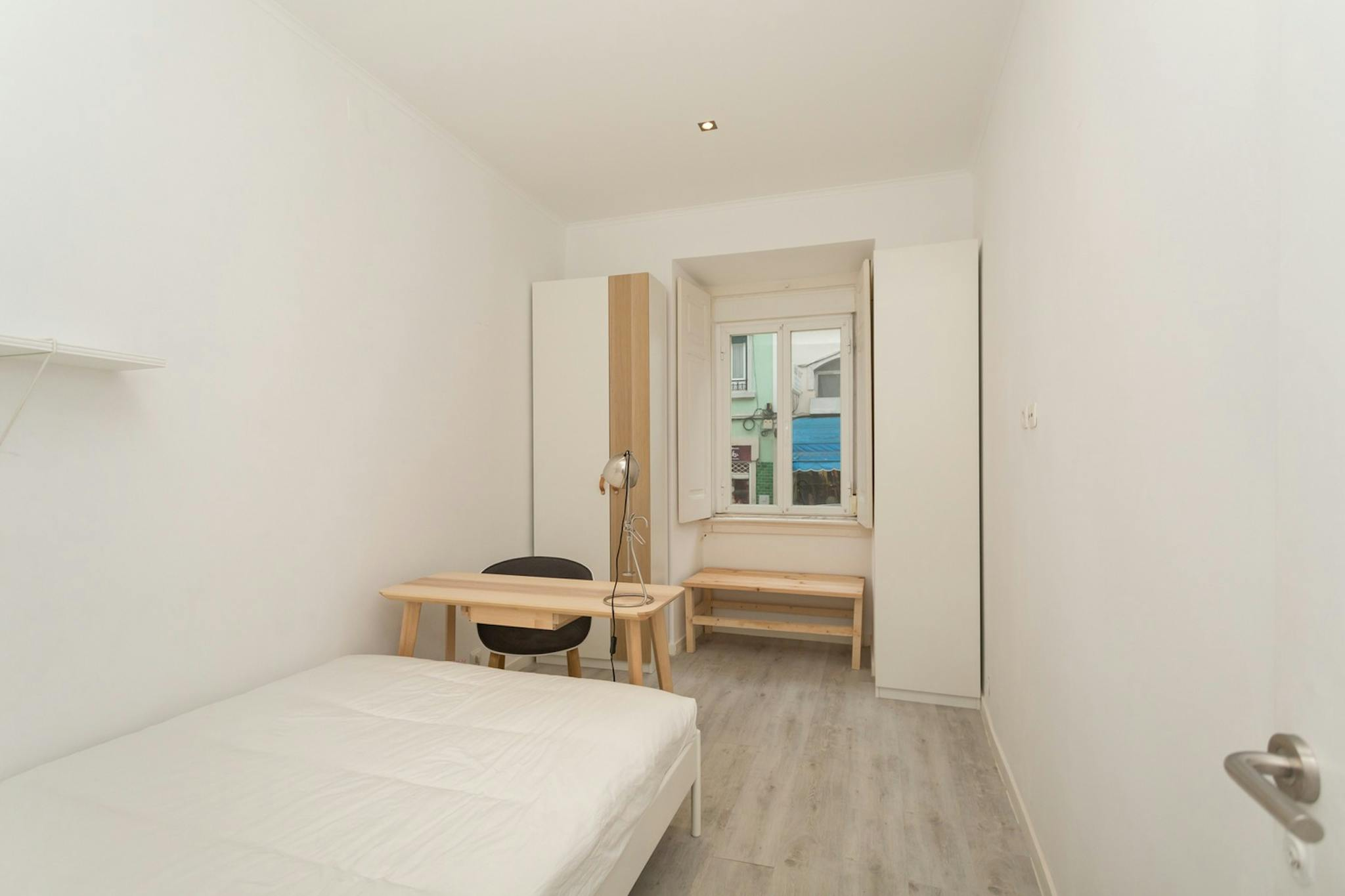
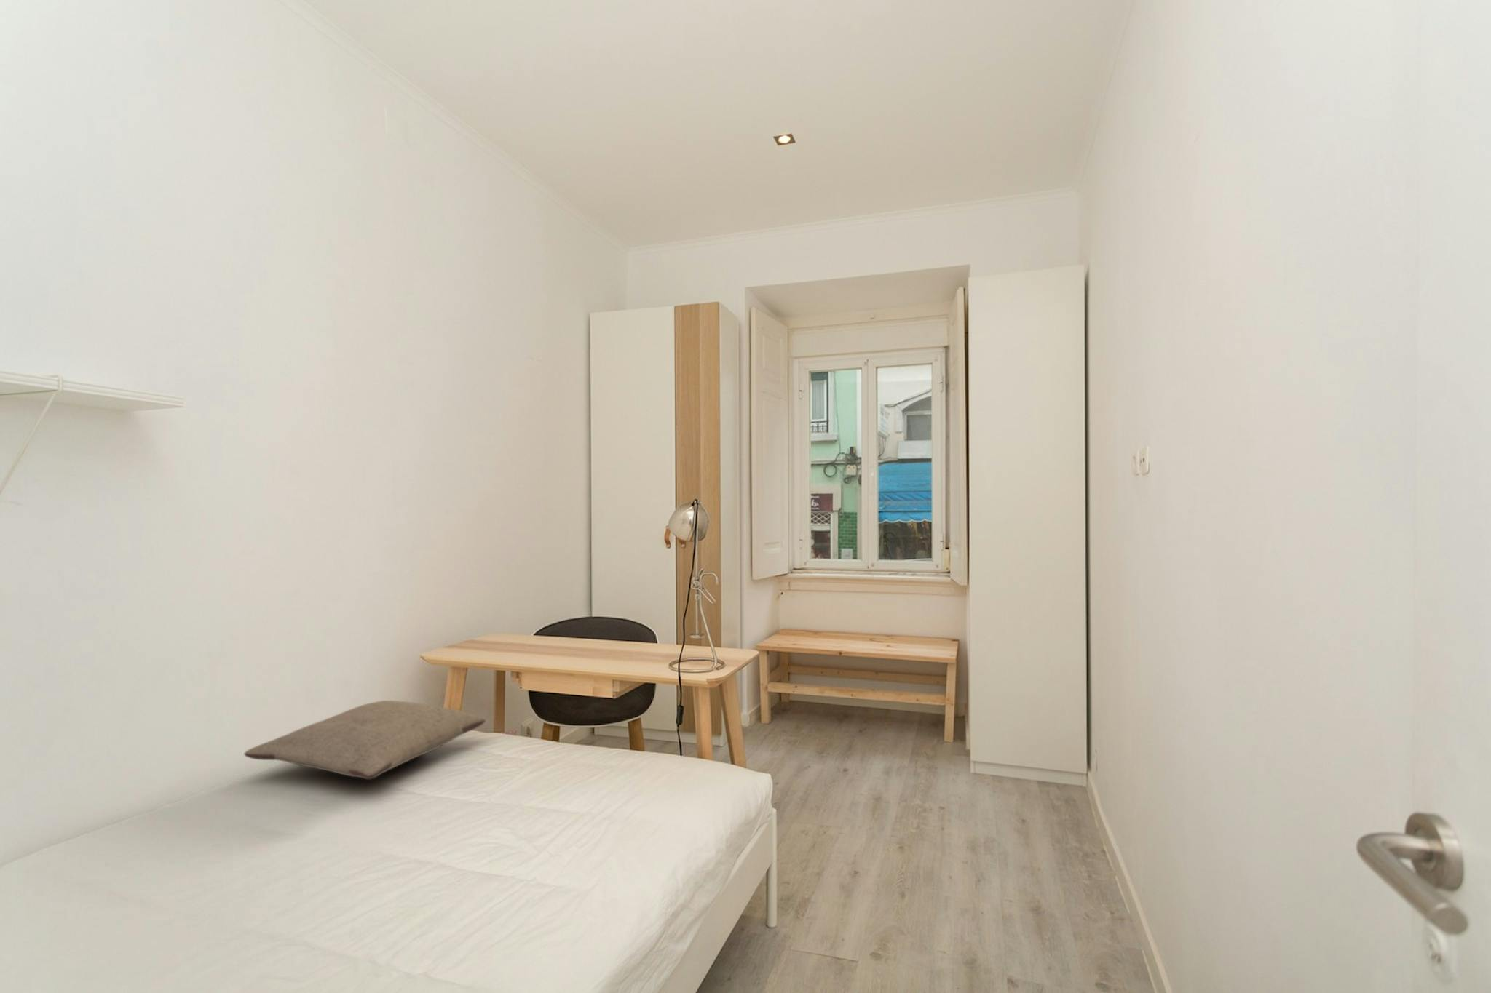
+ pillow [244,699,487,780]
